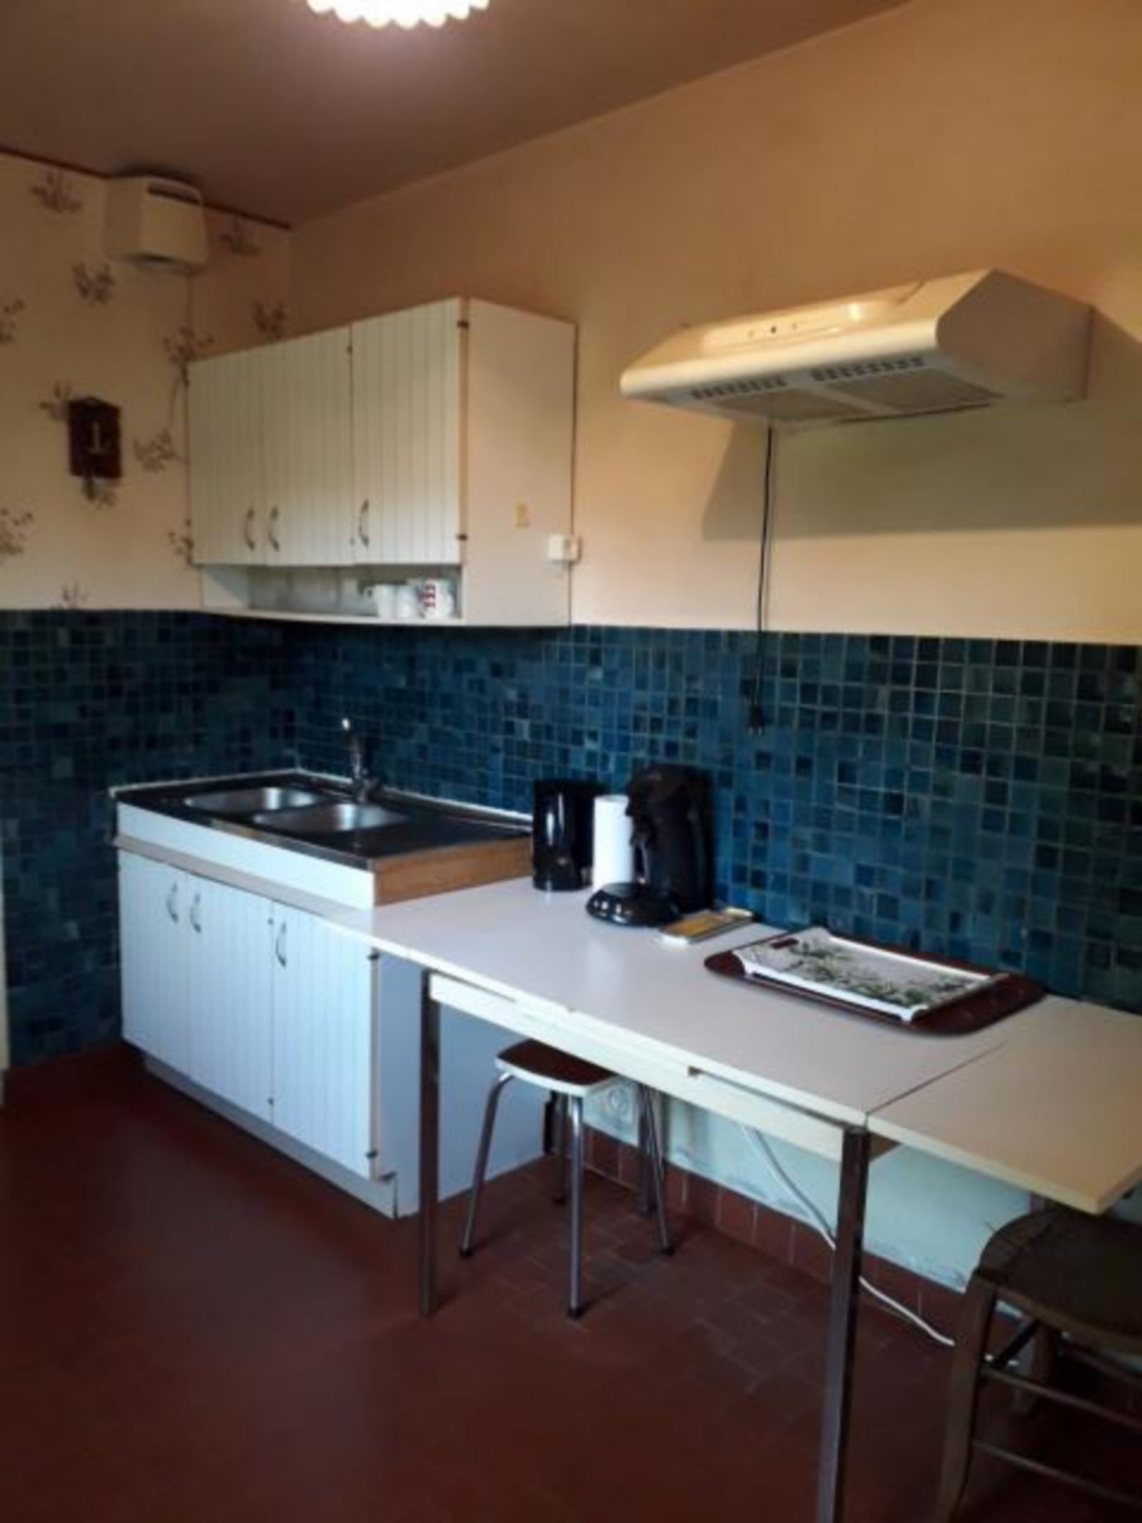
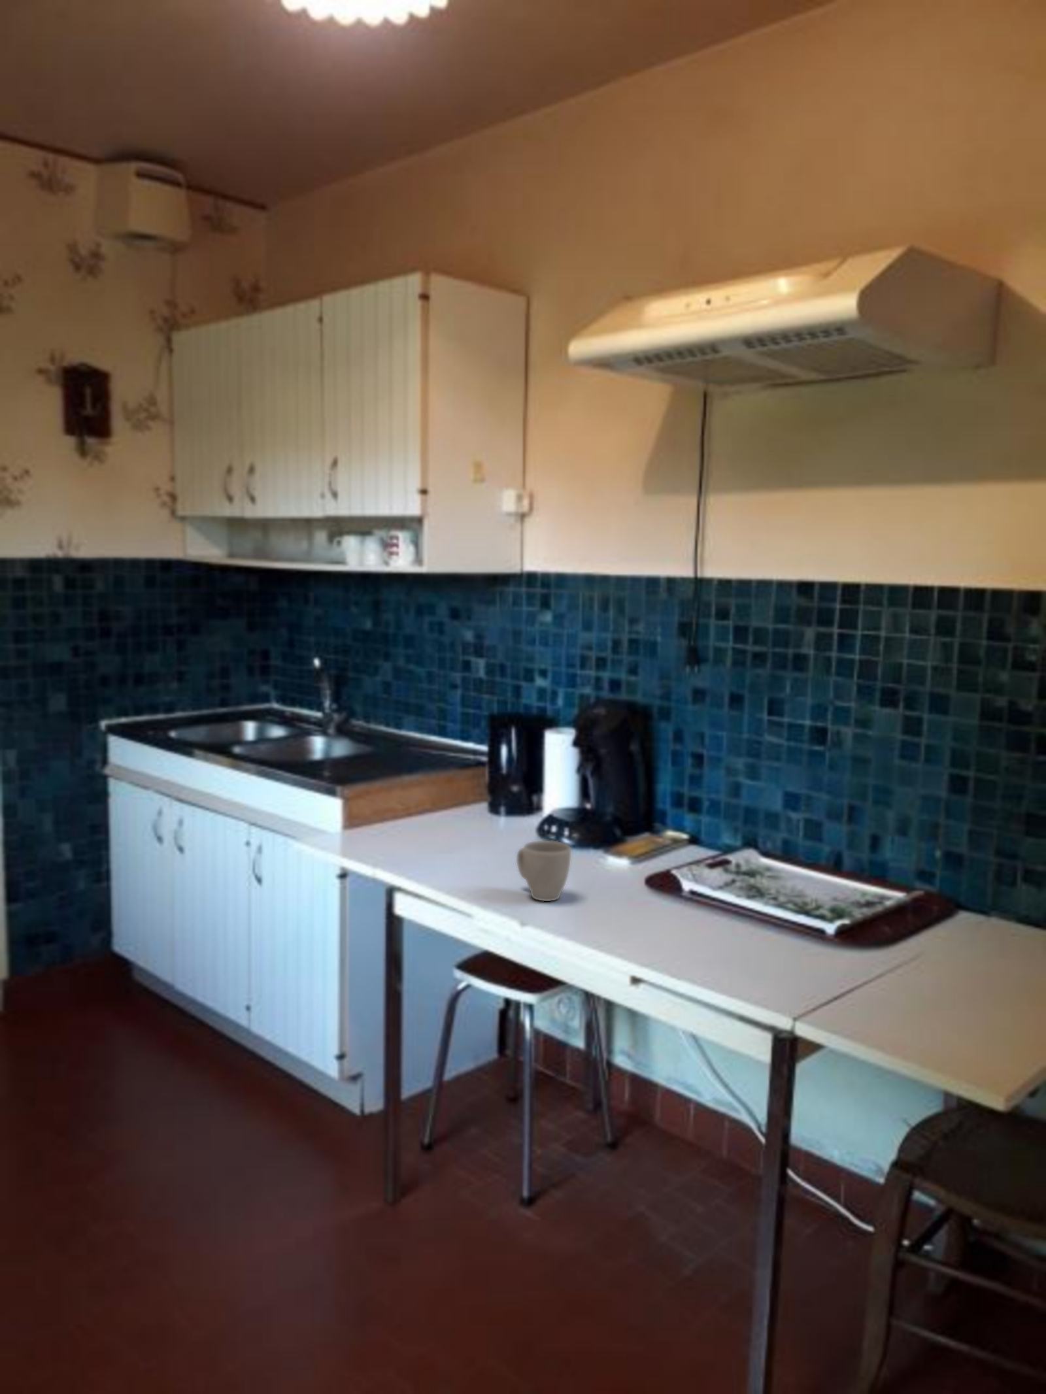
+ mug [515,839,571,902]
